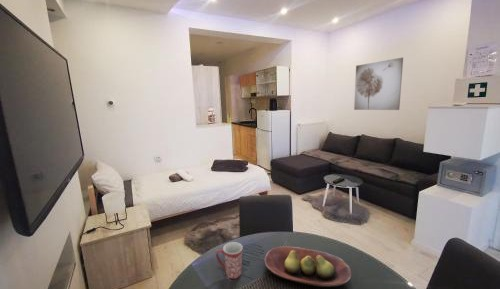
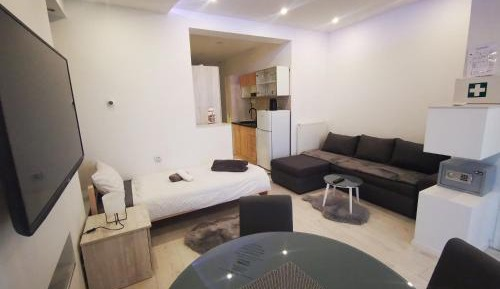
- fruit bowl [263,245,352,288]
- mug [215,241,244,280]
- wall art [353,57,404,111]
